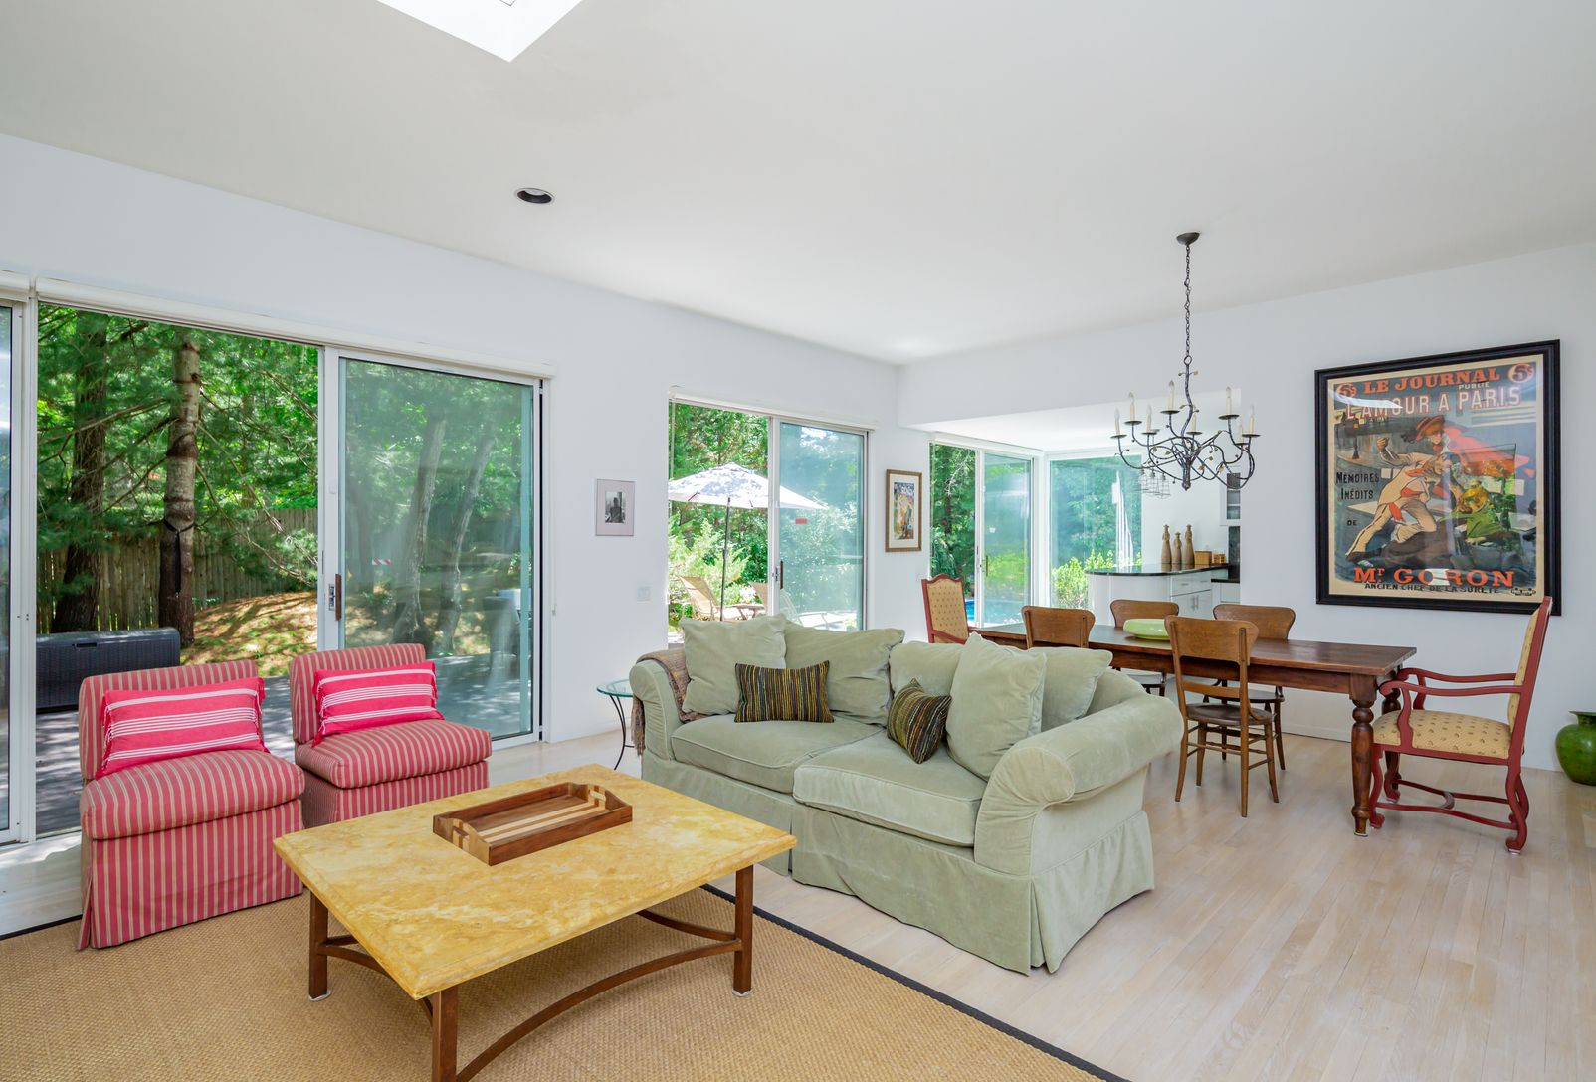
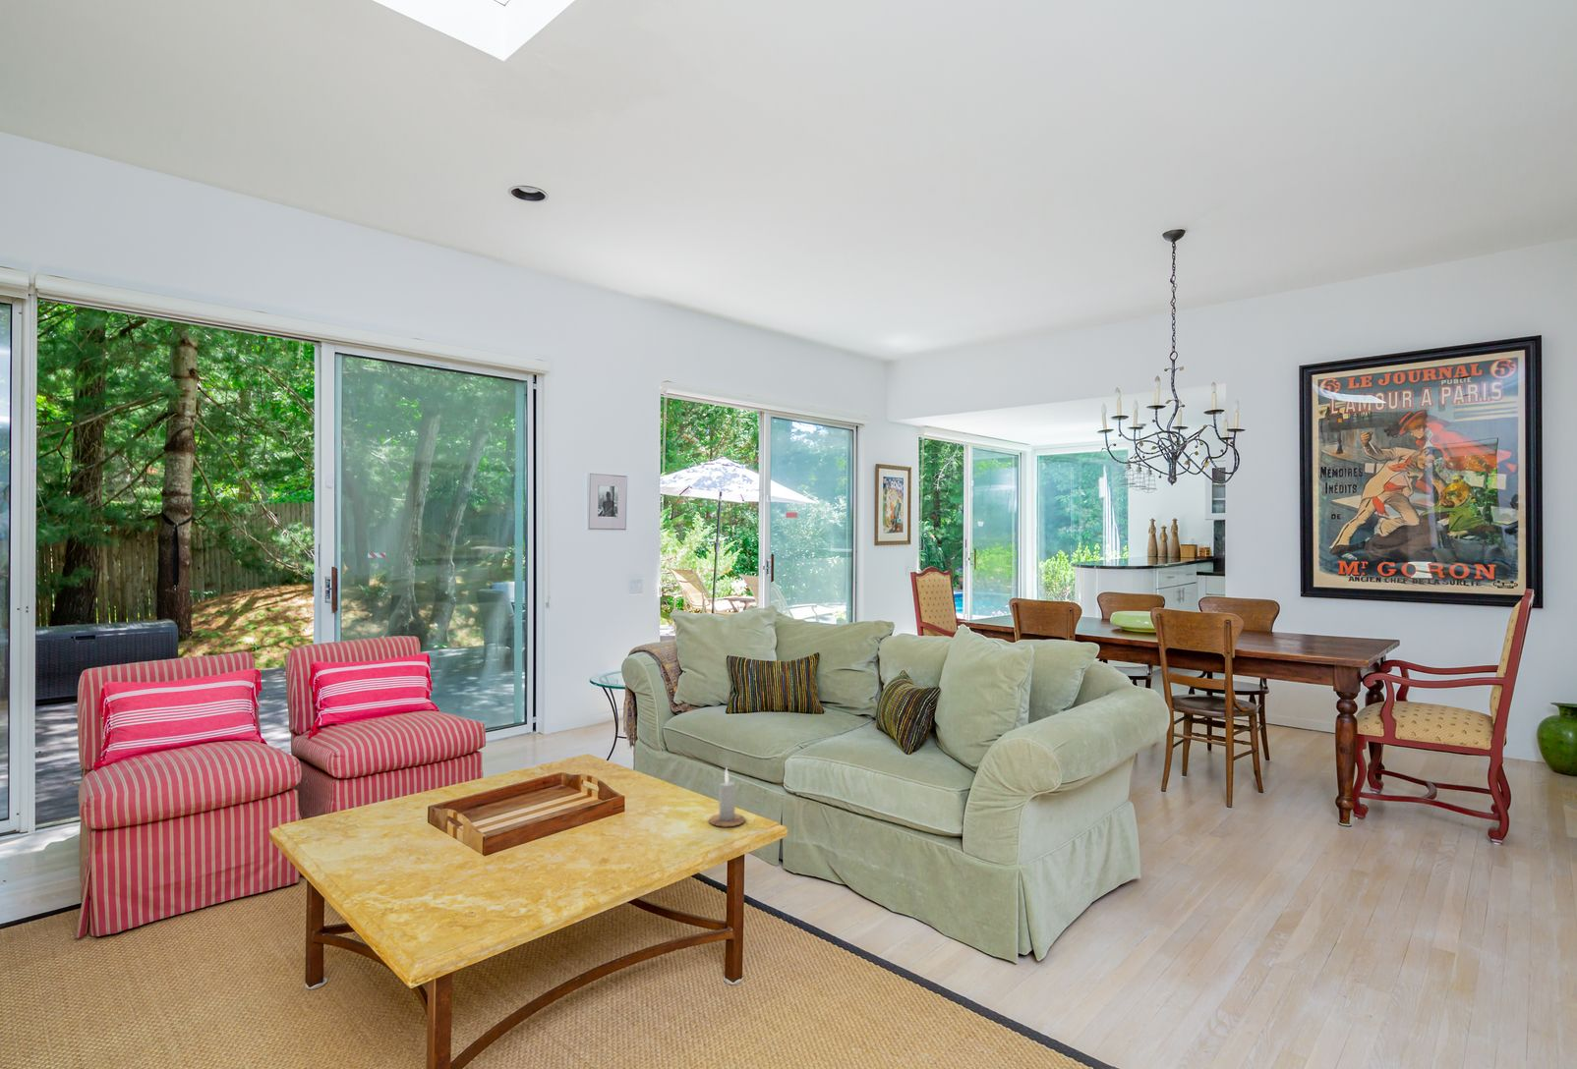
+ candle [708,767,746,828]
